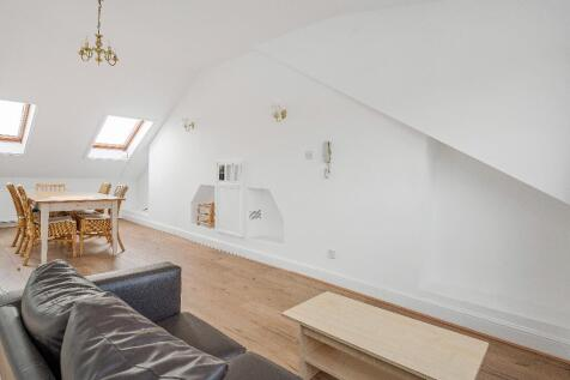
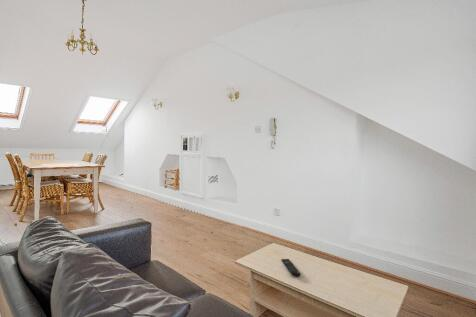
+ remote control [280,258,302,277]
